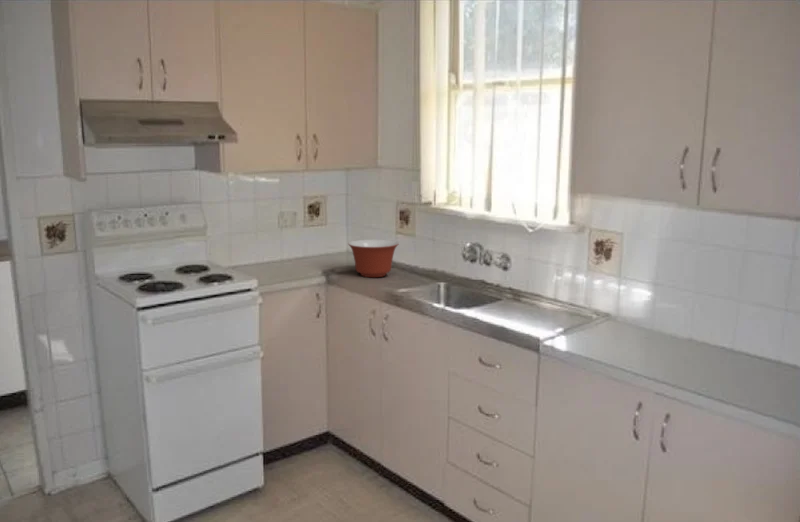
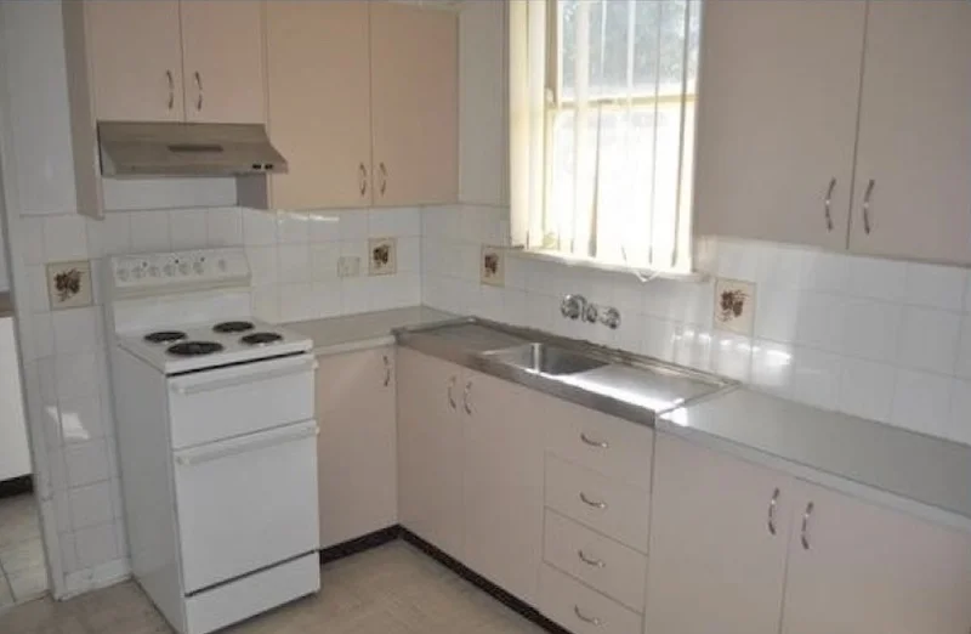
- mixing bowl [347,239,400,278]
